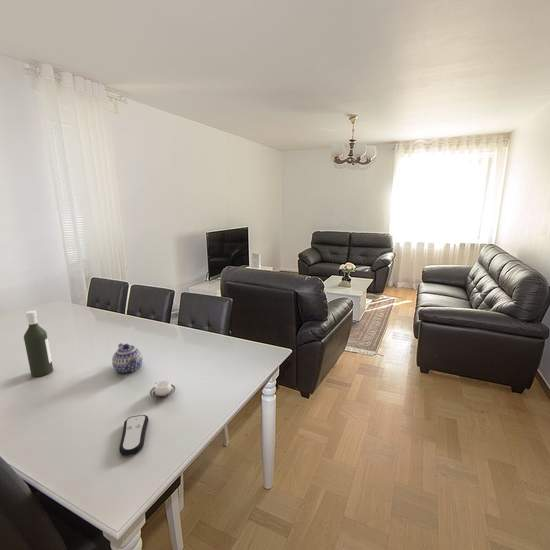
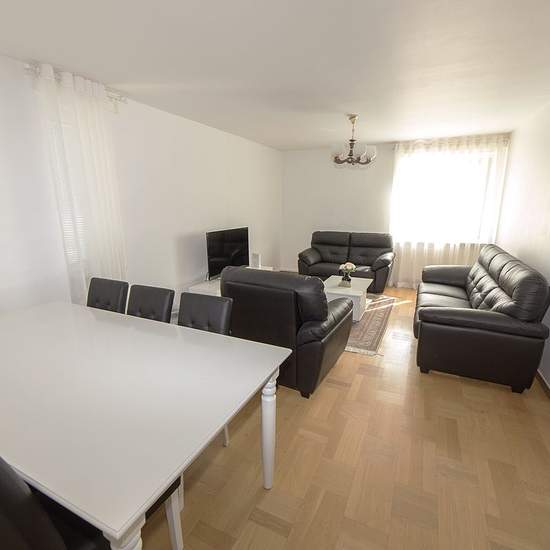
- cup [149,380,176,399]
- bottle [23,310,54,378]
- remote control [118,414,149,457]
- teapot [111,342,144,374]
